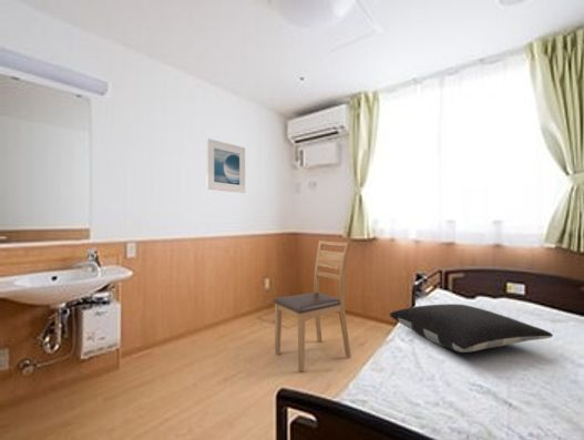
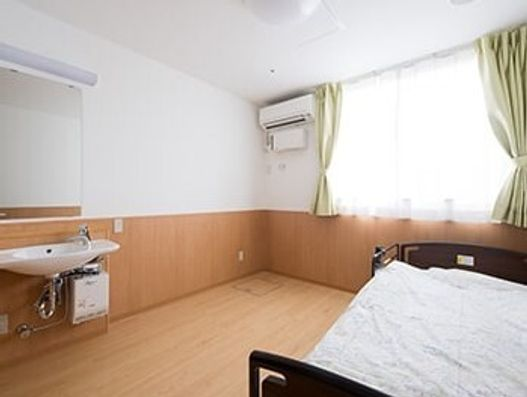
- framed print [205,137,246,194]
- chair [273,239,352,372]
- pillow [389,303,554,354]
